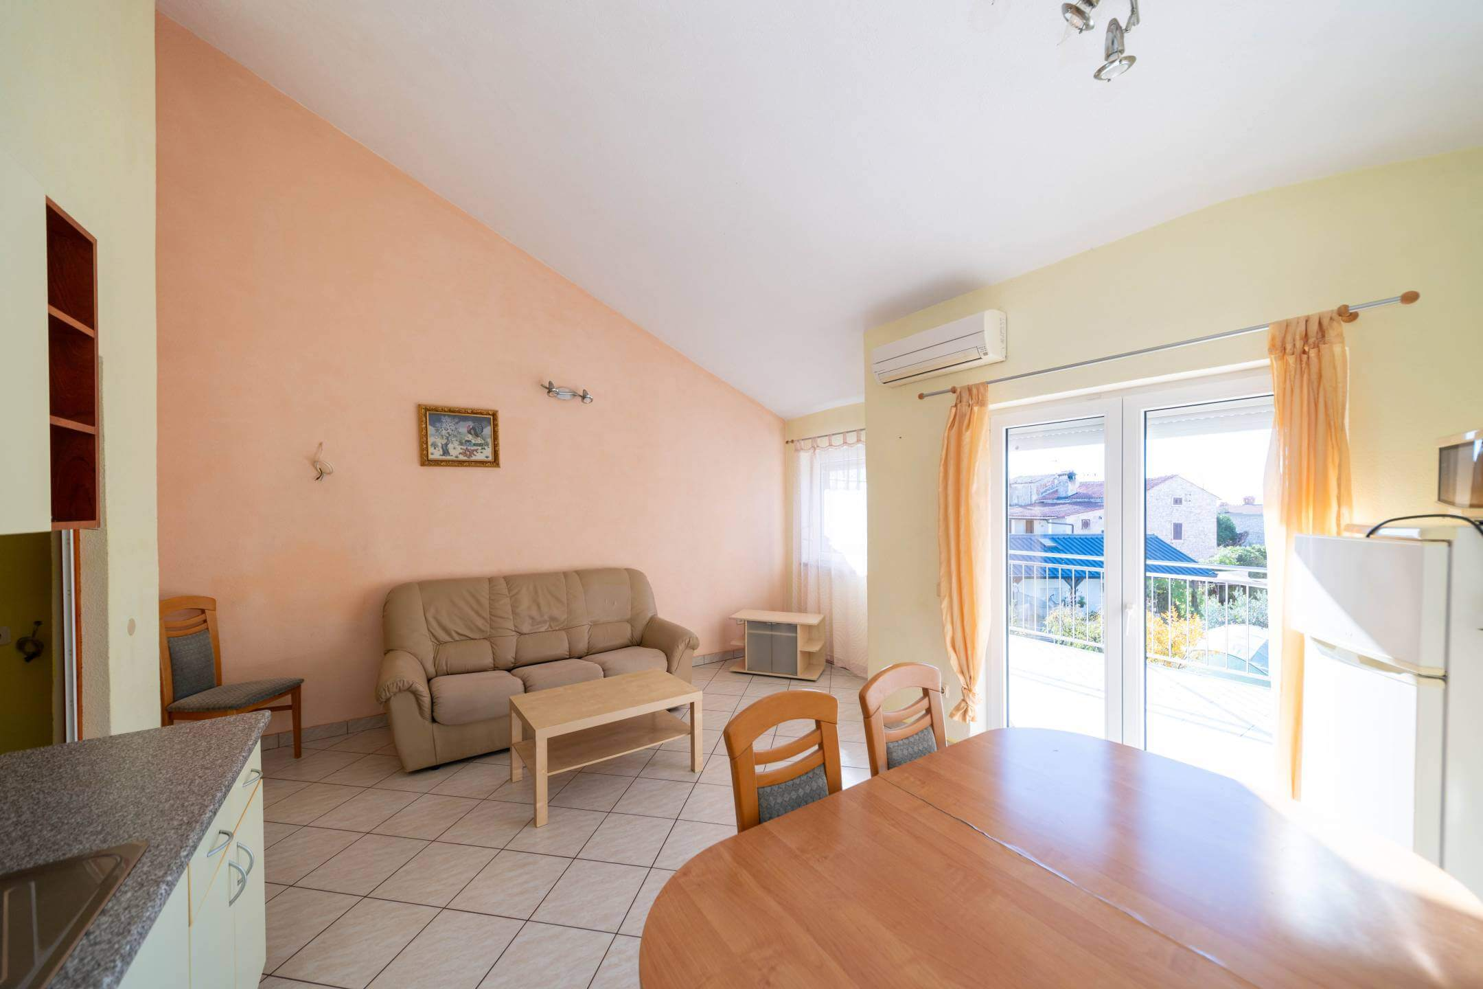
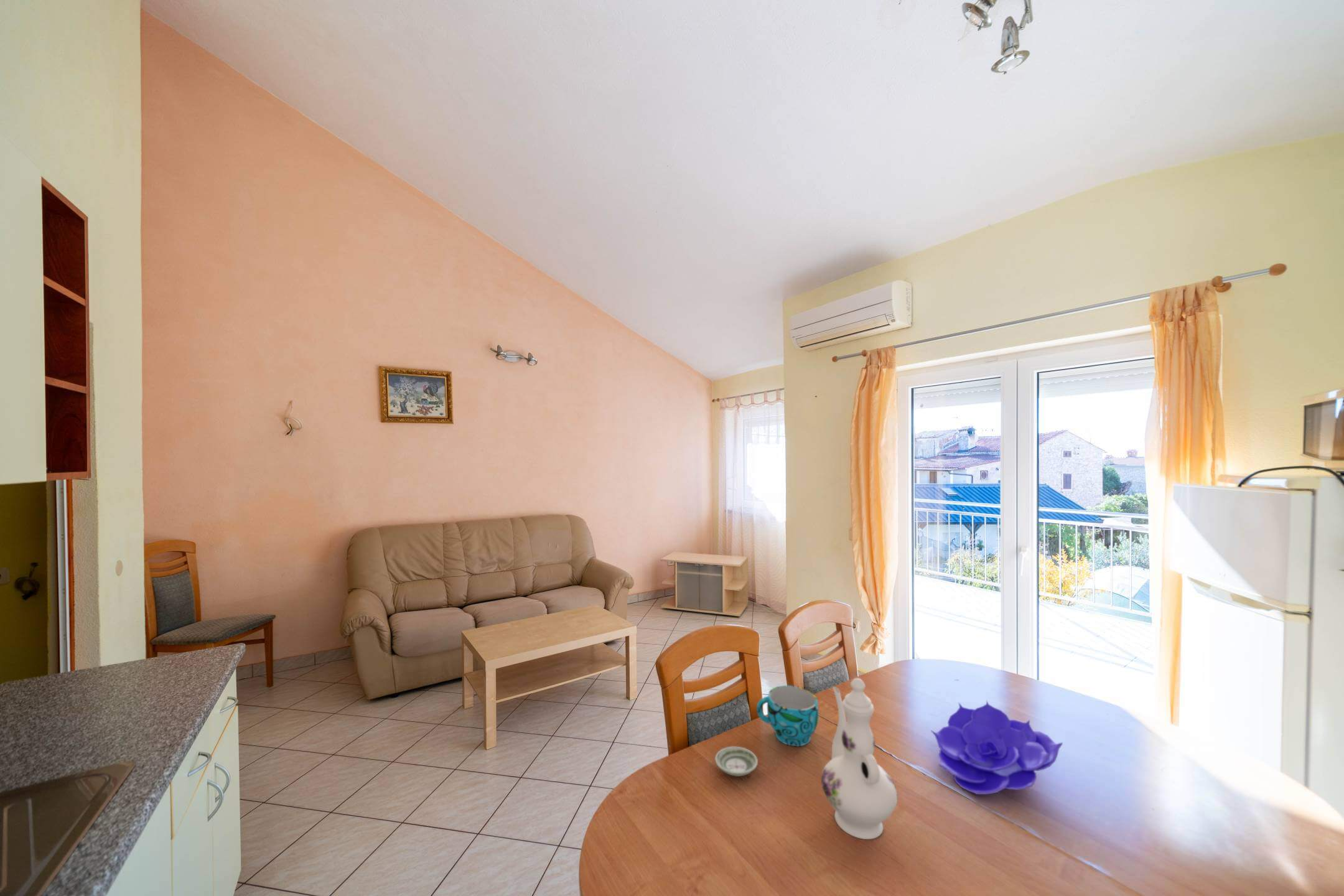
+ decorative bowl [930,701,1063,795]
+ cup [756,685,819,747]
+ saucer [714,746,758,777]
+ chinaware [821,678,898,840]
